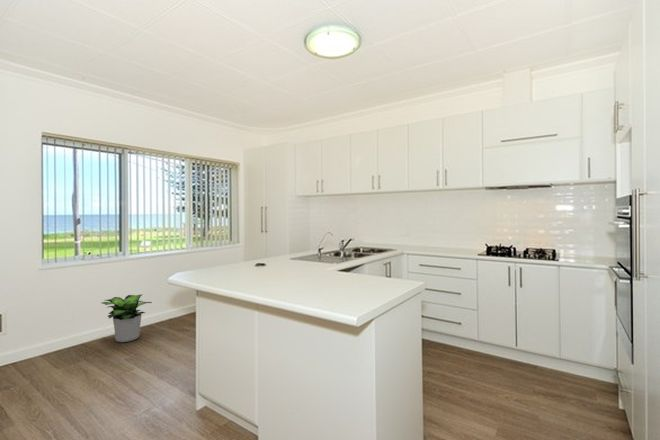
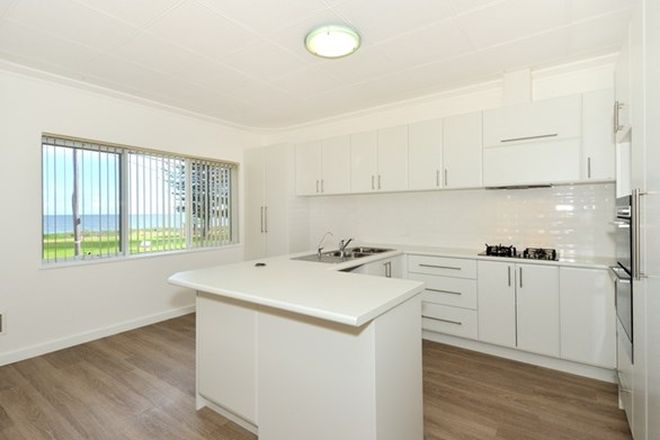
- potted plant [101,294,153,343]
